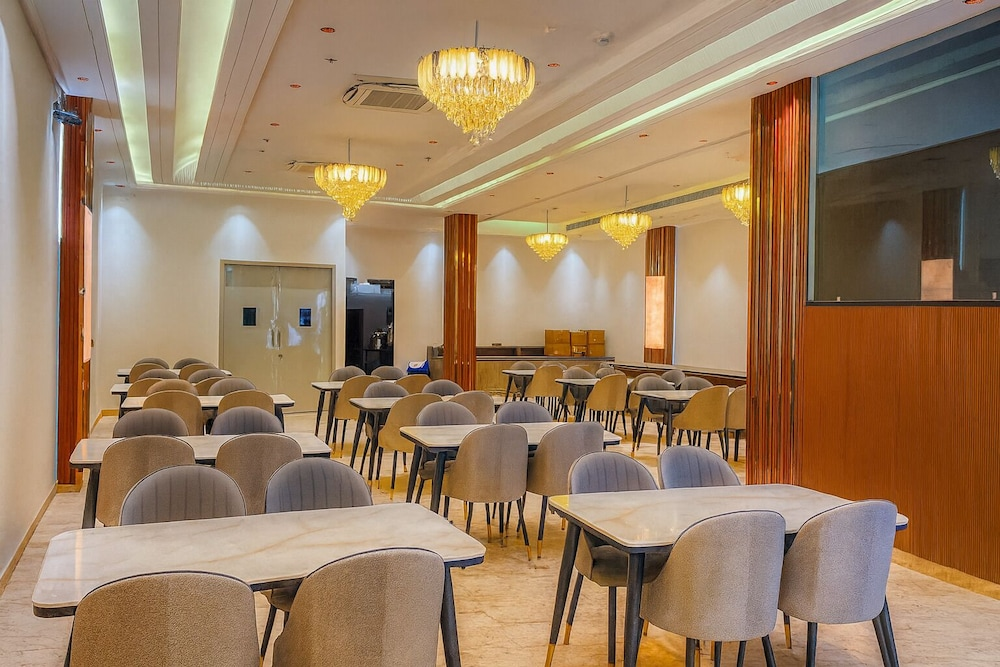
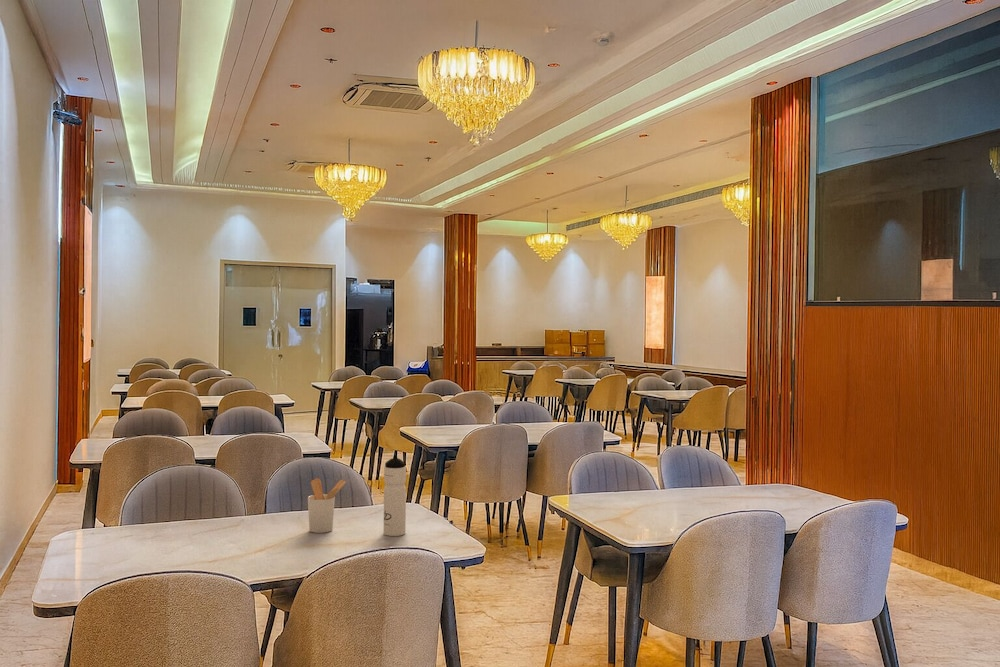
+ utensil holder [307,477,347,534]
+ water bottle [383,455,407,537]
